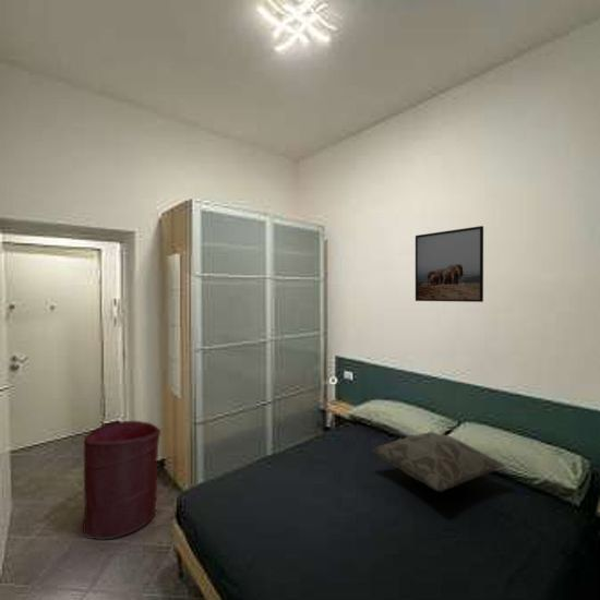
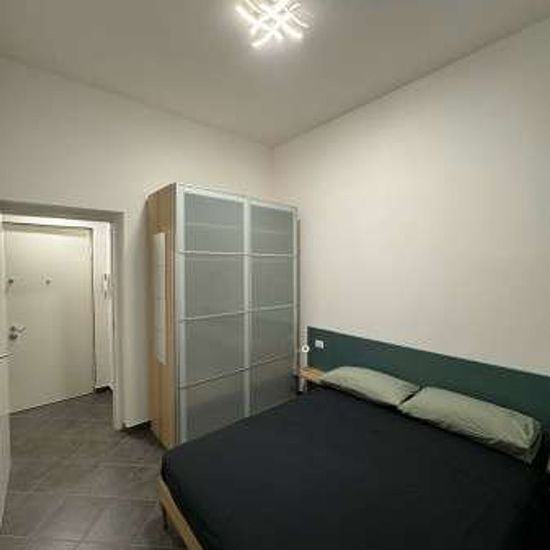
- laundry hamper [82,420,161,541]
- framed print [415,225,484,303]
- decorative pillow [370,430,506,493]
